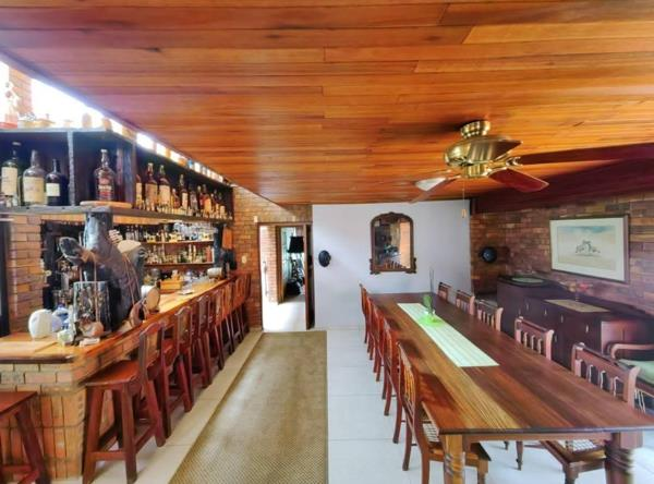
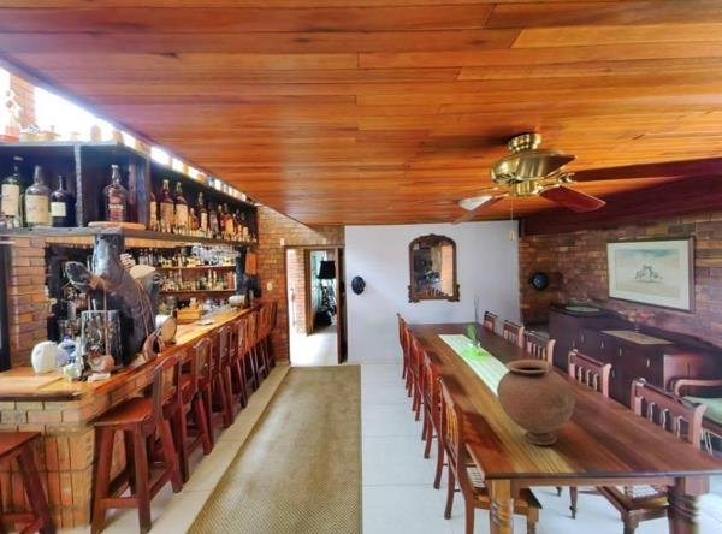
+ vase [496,358,575,446]
